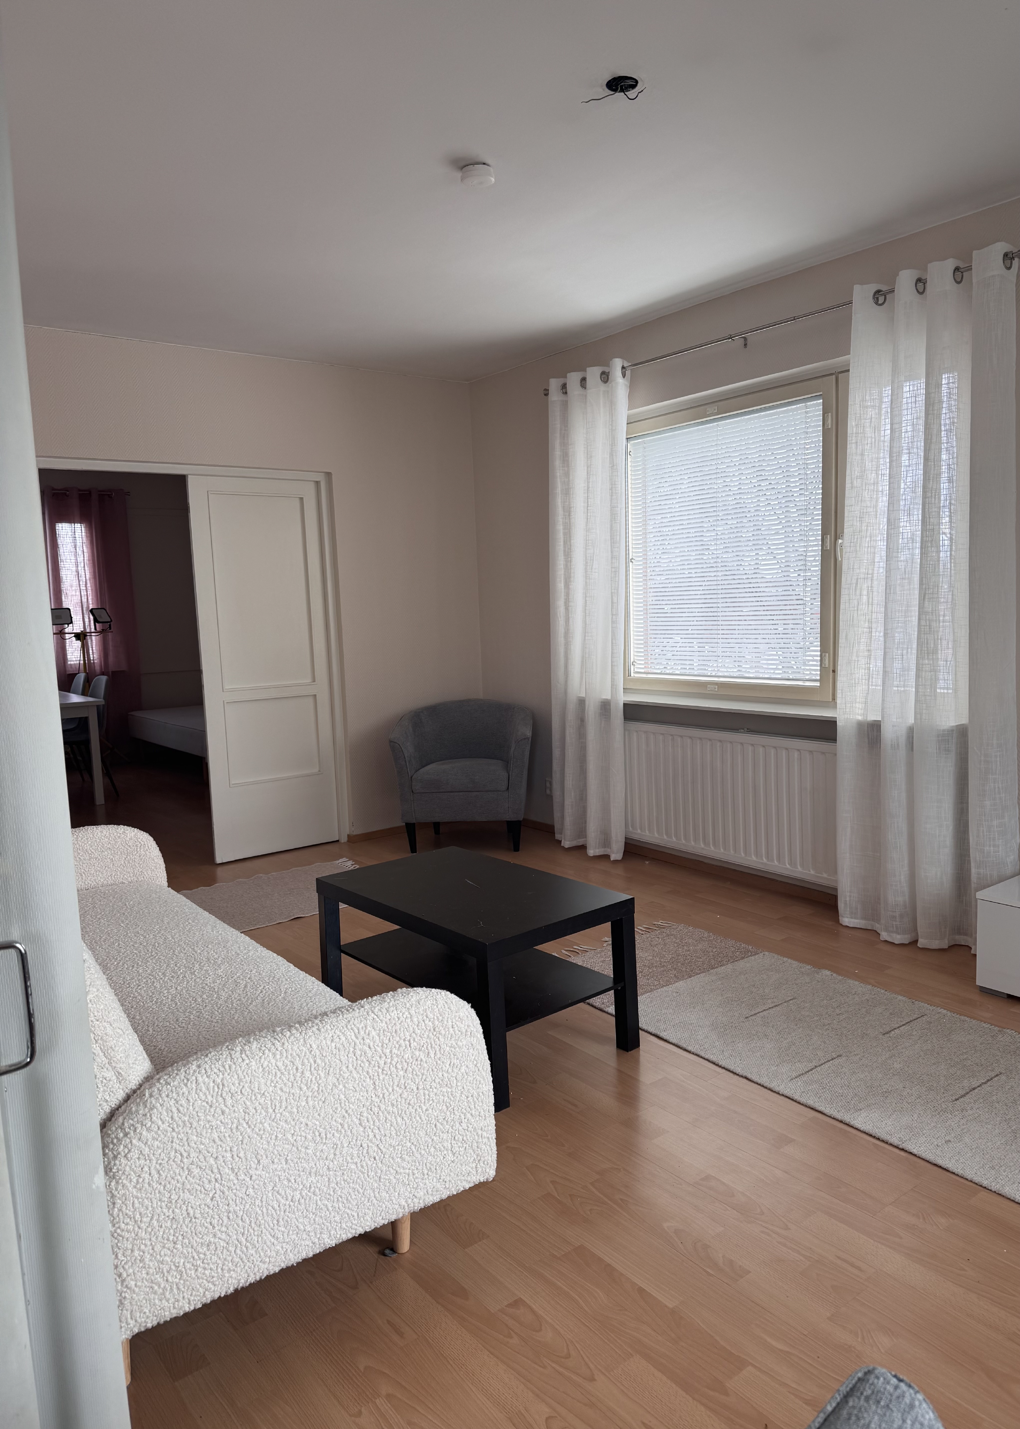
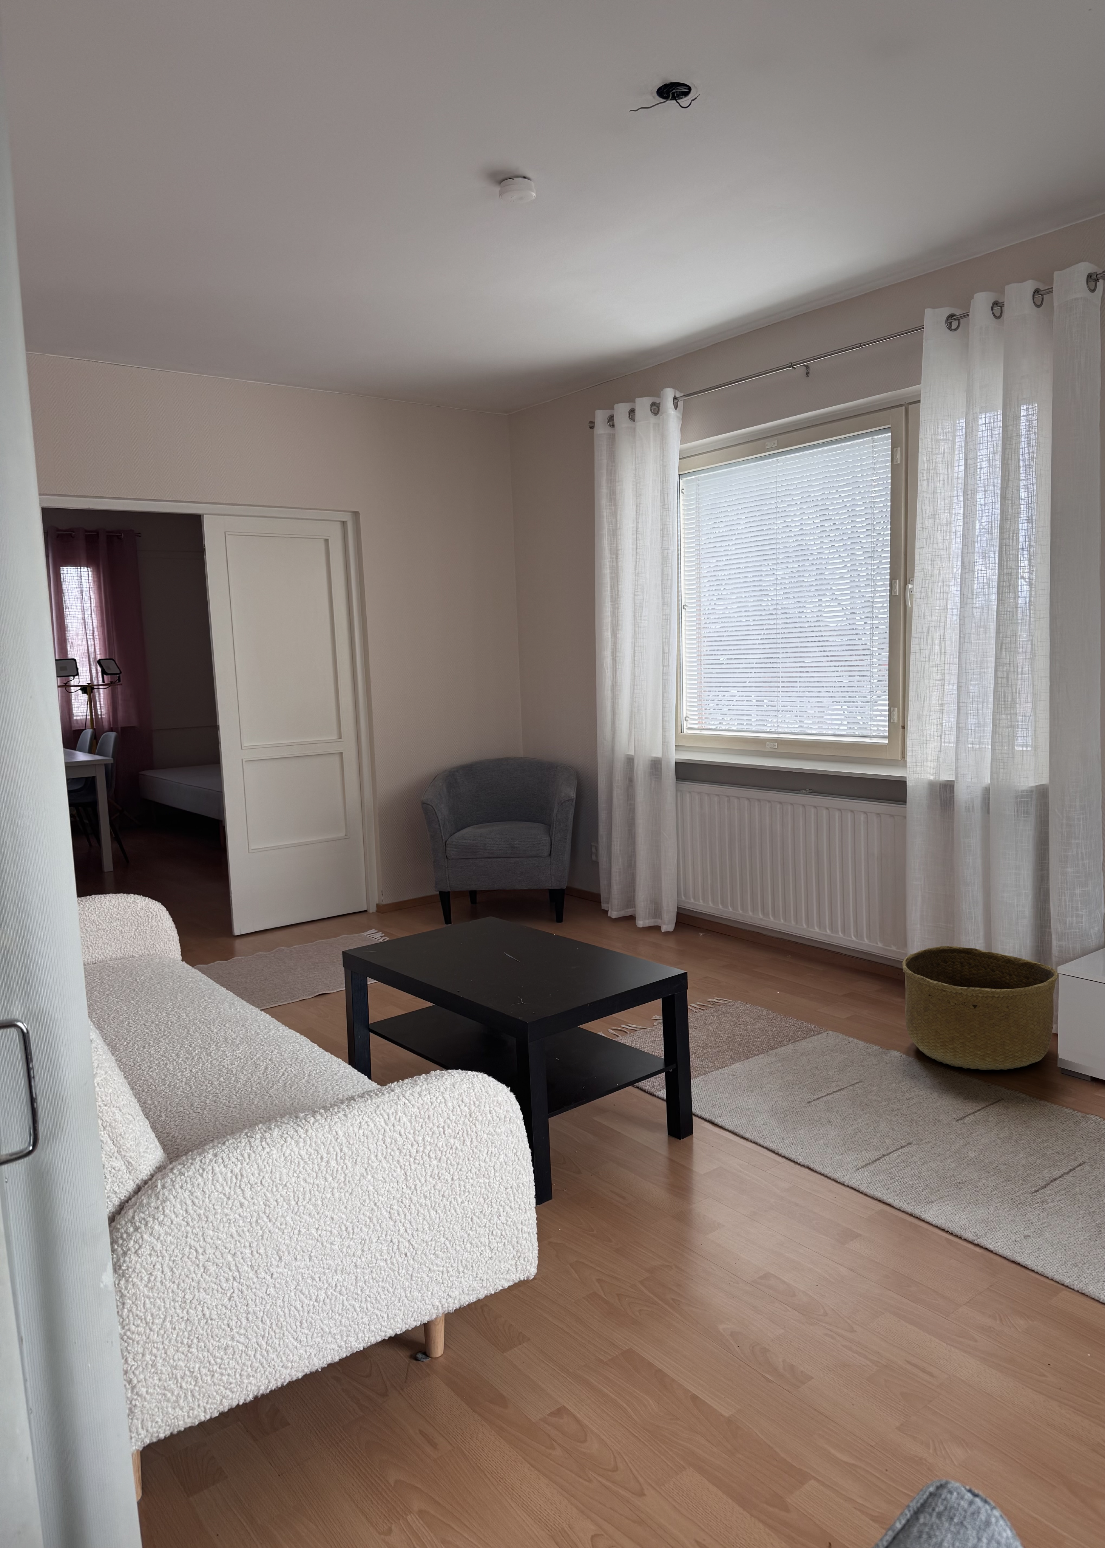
+ basket [902,945,1058,1071]
